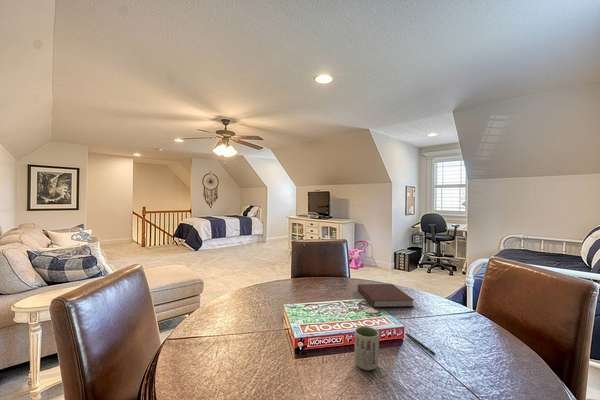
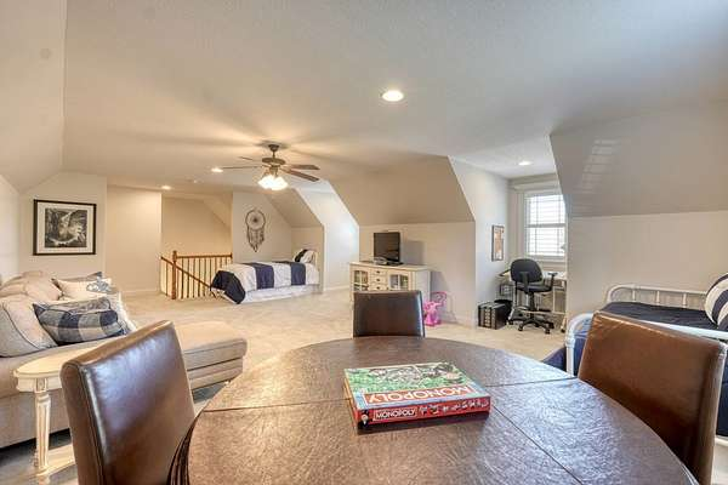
- cup [354,326,380,371]
- pen [405,332,437,356]
- notebook [357,283,415,308]
